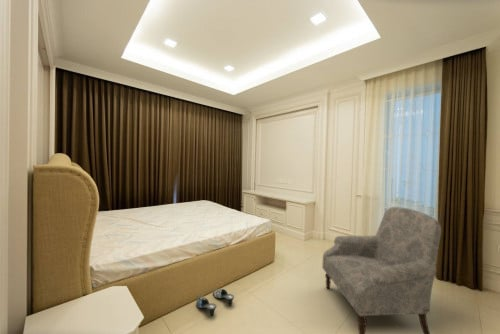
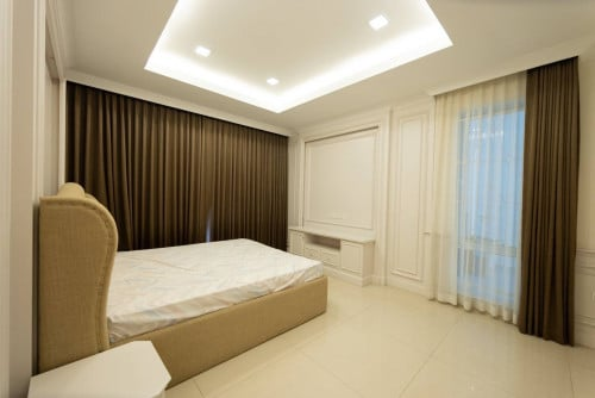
- armchair [321,206,442,334]
- slippers [195,288,235,317]
